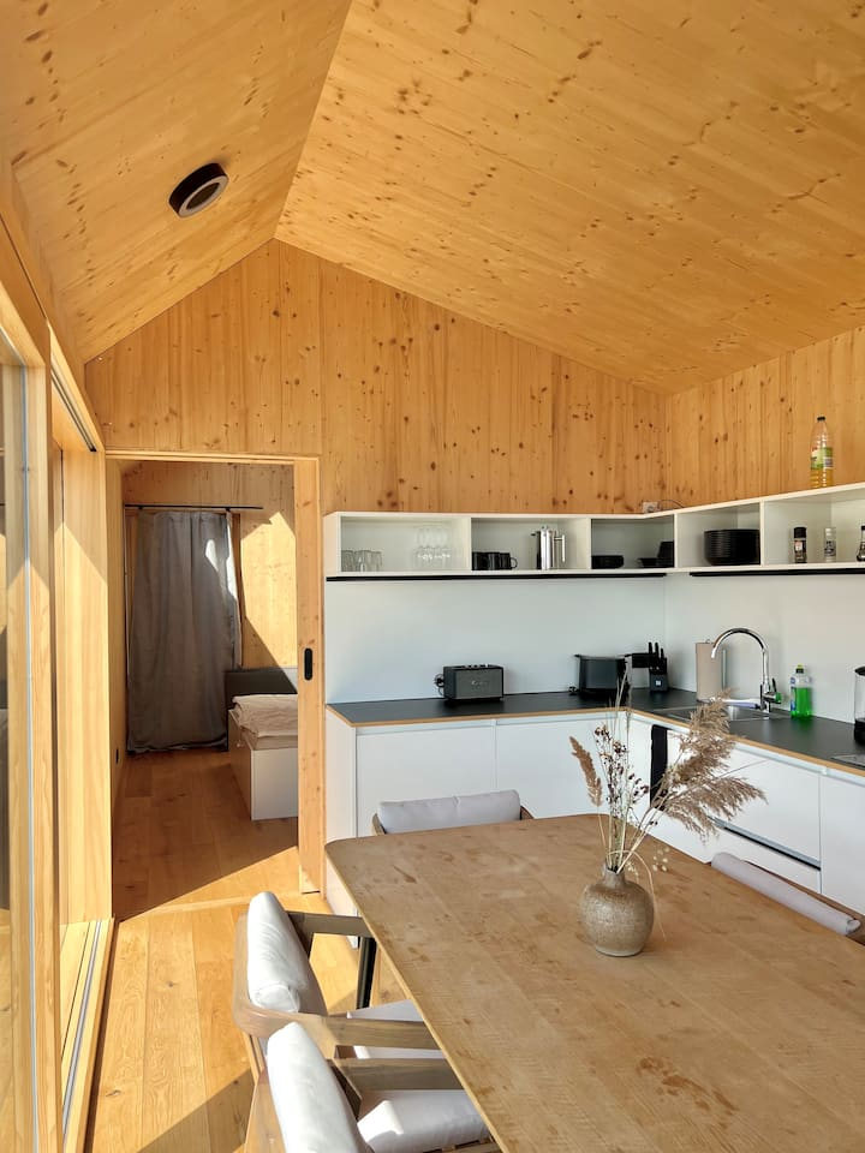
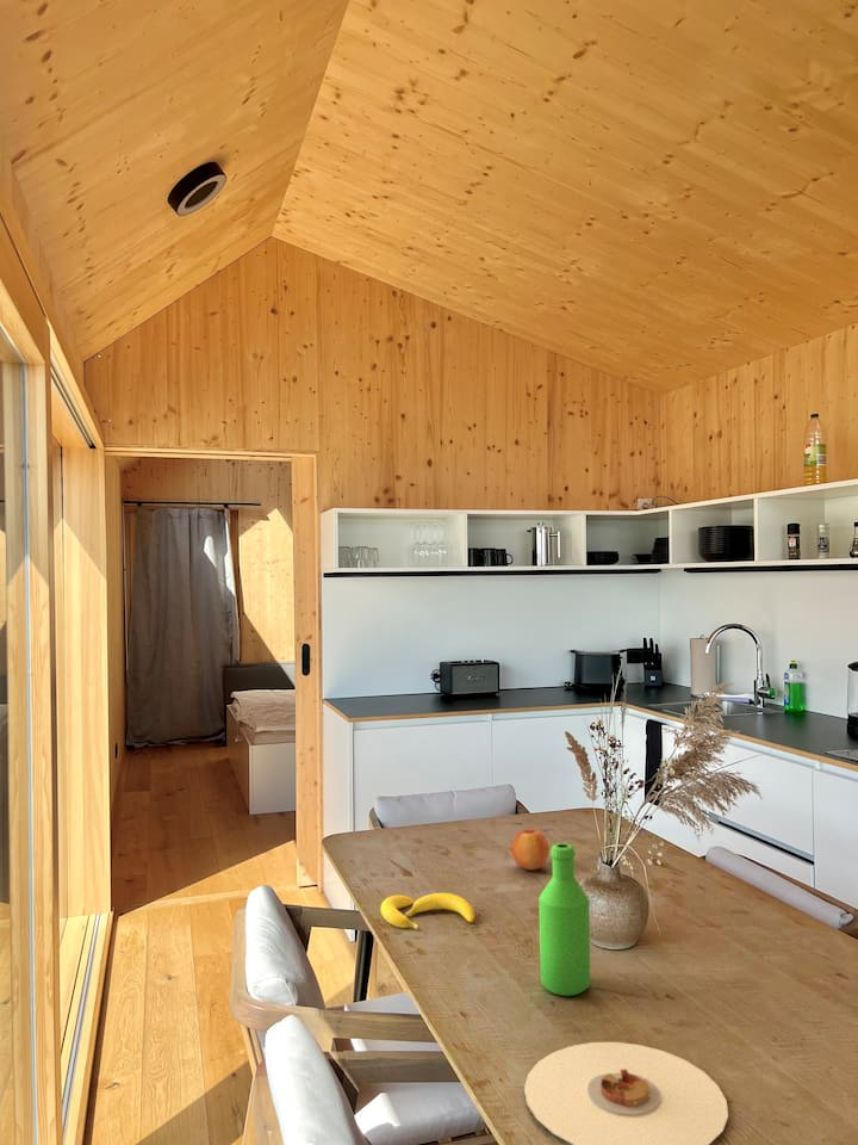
+ bottle [537,842,591,997]
+ apple [510,827,551,871]
+ banana [379,892,475,930]
+ plate [523,1041,729,1145]
